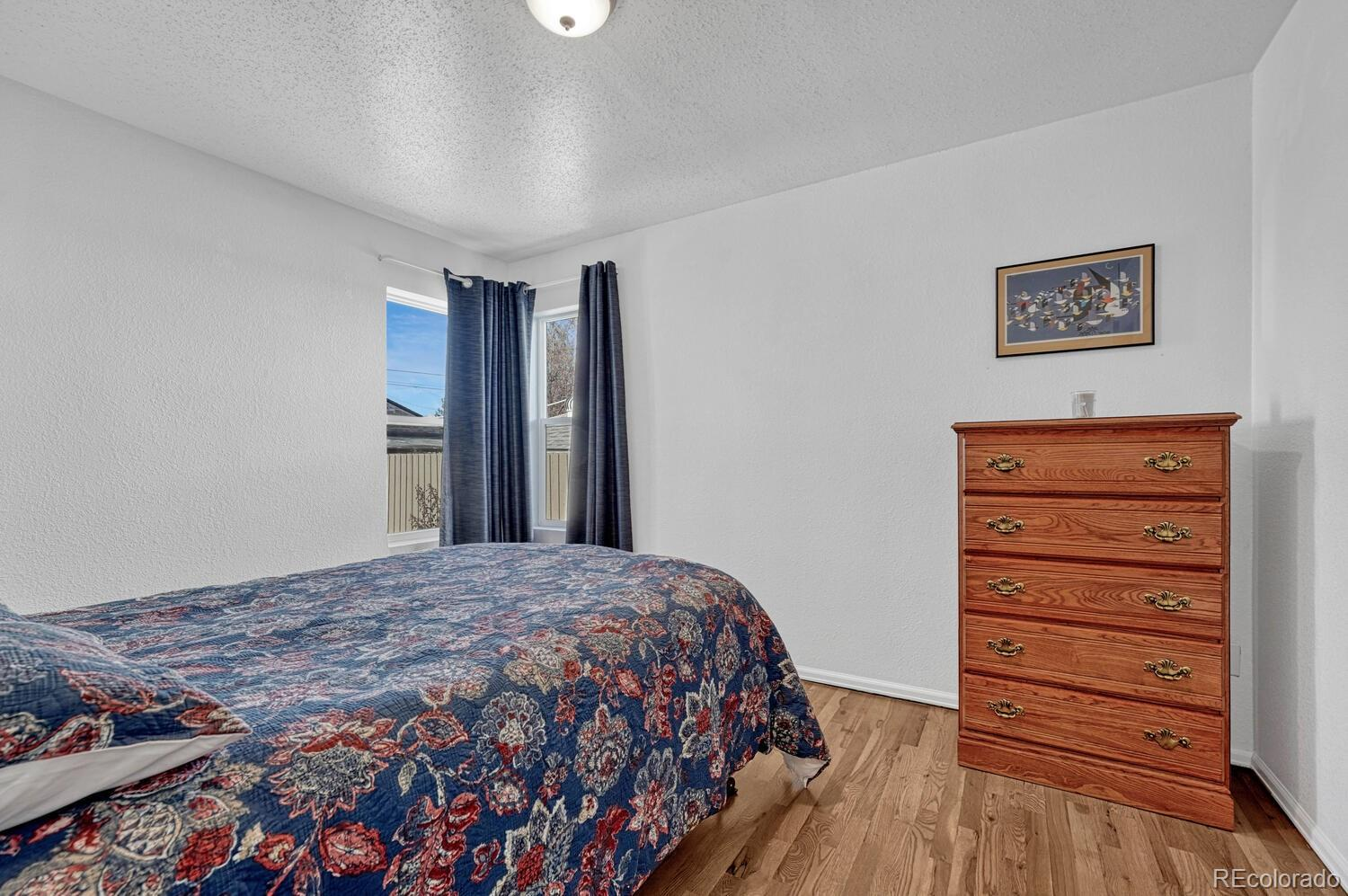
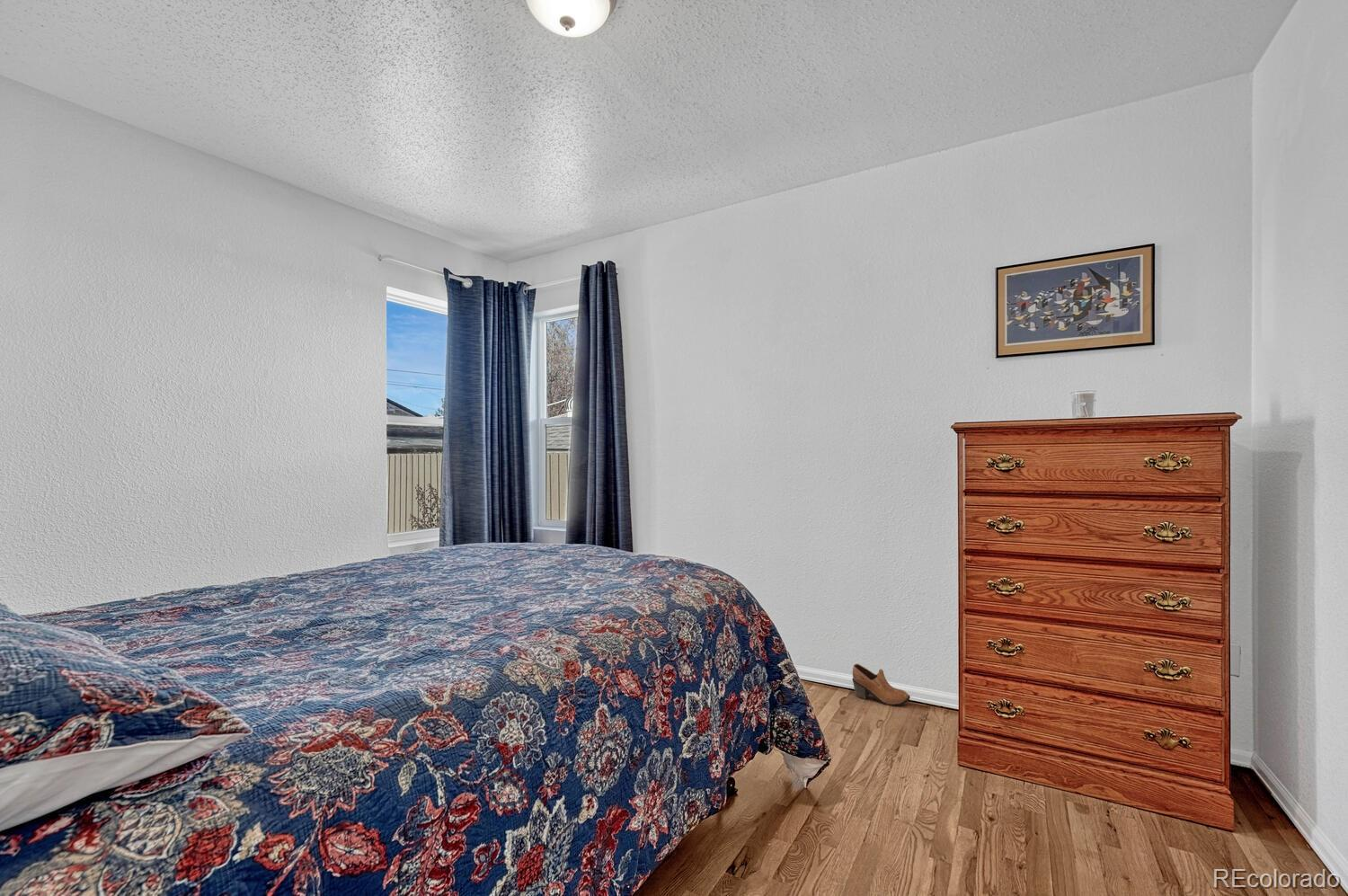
+ shoe [851,663,911,707]
